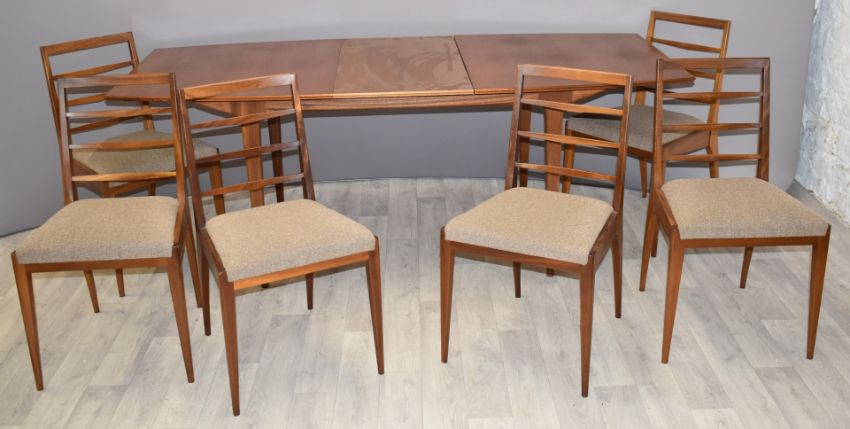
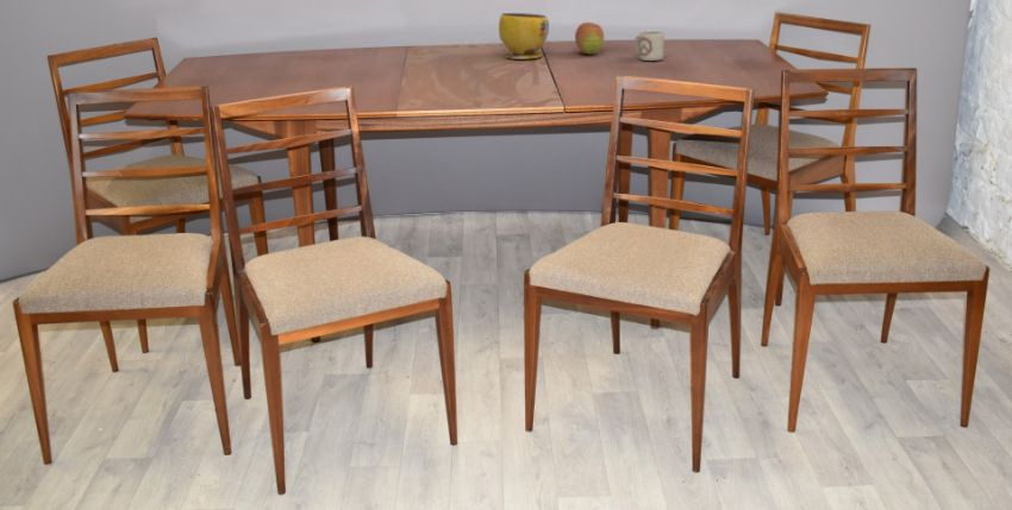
+ bowl [498,12,550,61]
+ fruit [574,21,605,55]
+ cup [635,31,664,62]
